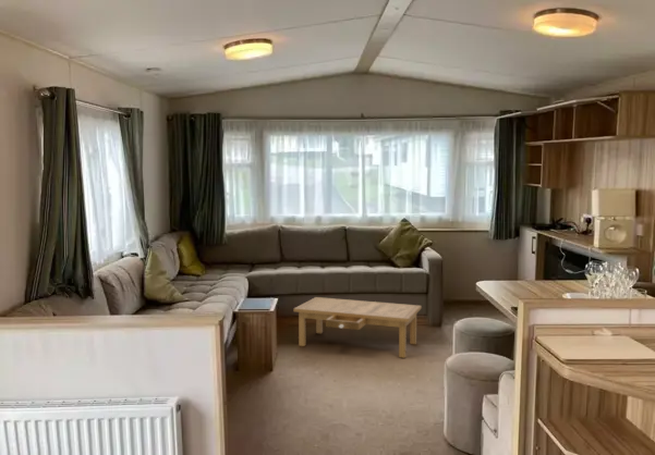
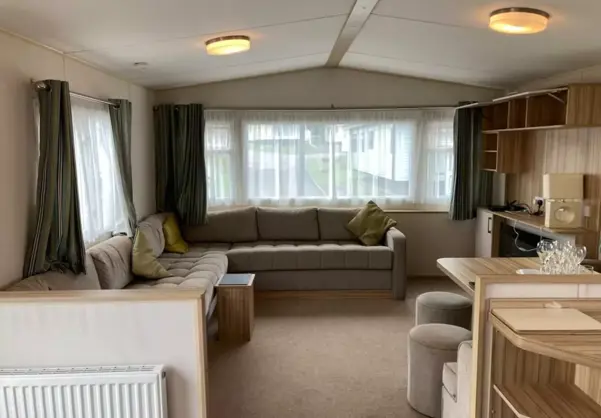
- coffee table [293,296,423,359]
